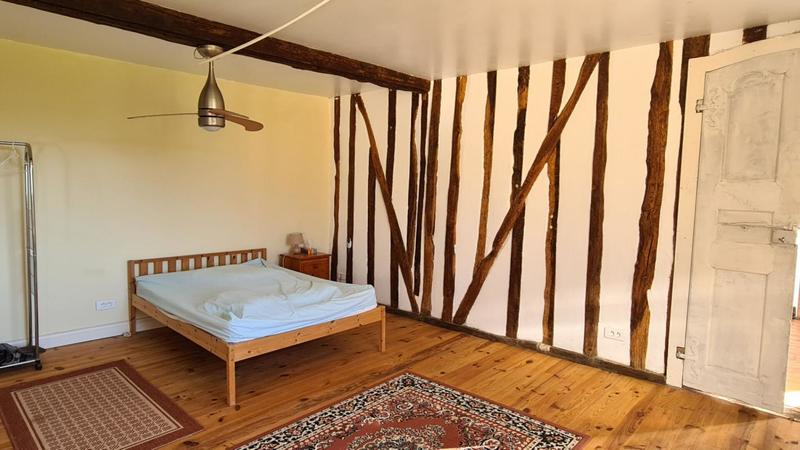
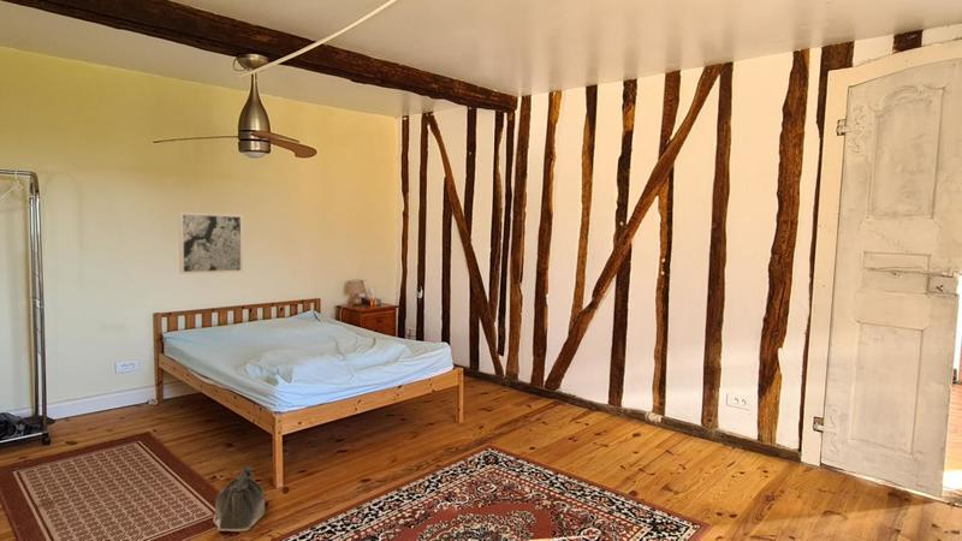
+ wall art [178,212,244,275]
+ saddlebag [212,464,266,533]
